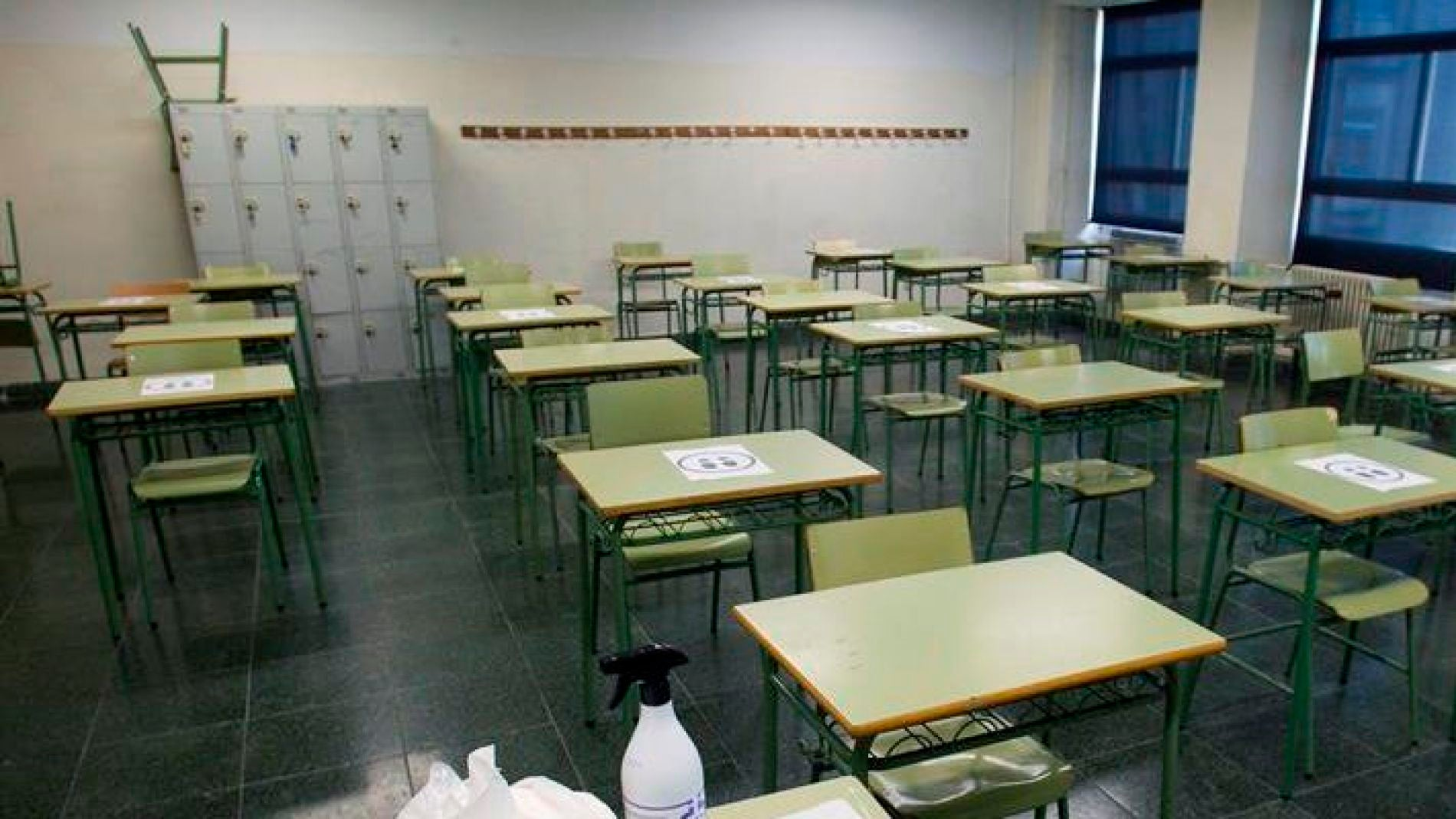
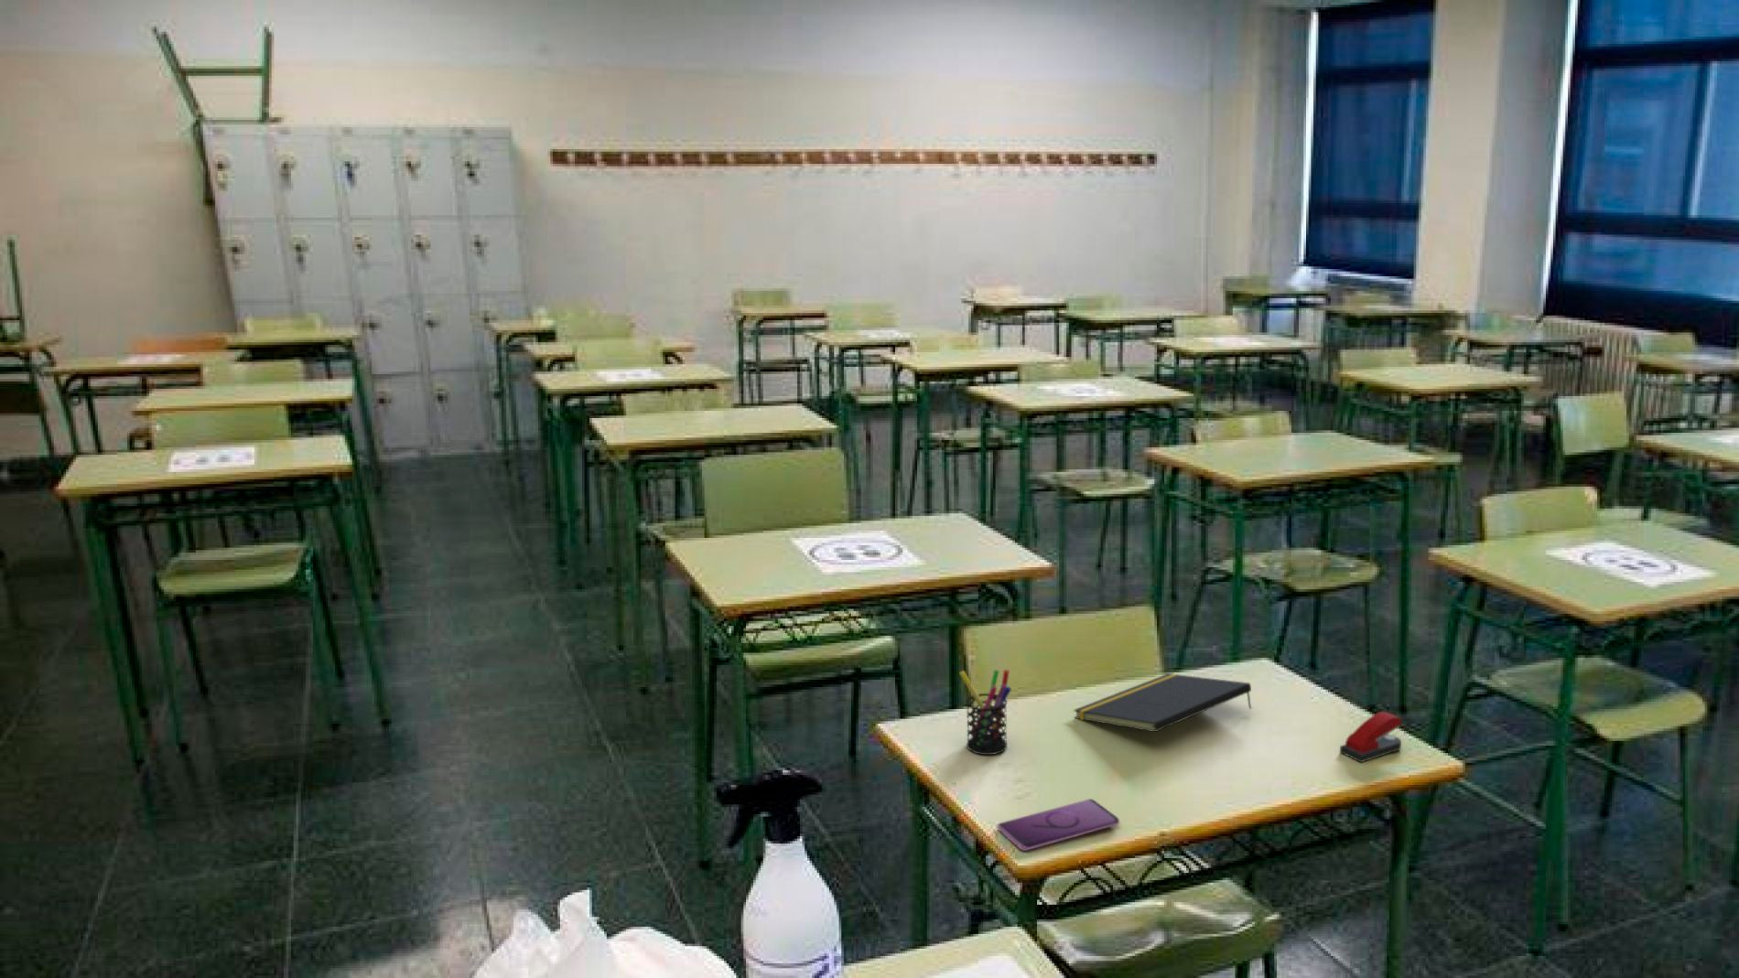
+ notepad [1073,672,1253,733]
+ stapler [1339,711,1402,763]
+ smartphone [997,798,1120,851]
+ pen holder [959,669,1013,756]
